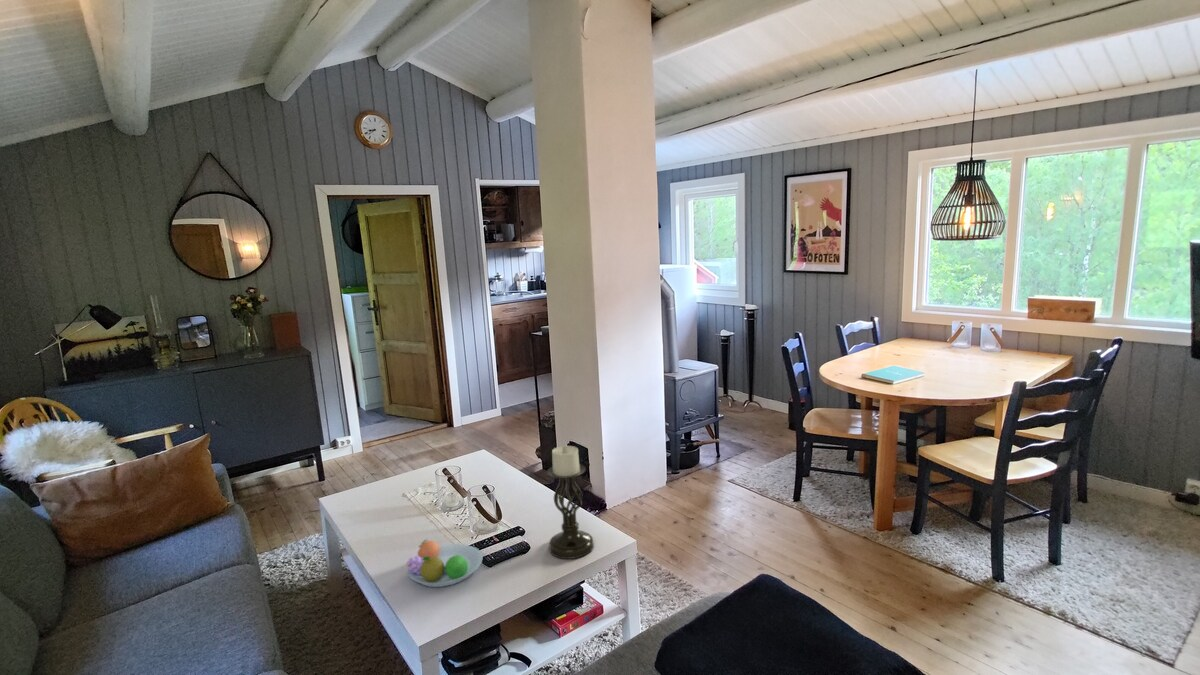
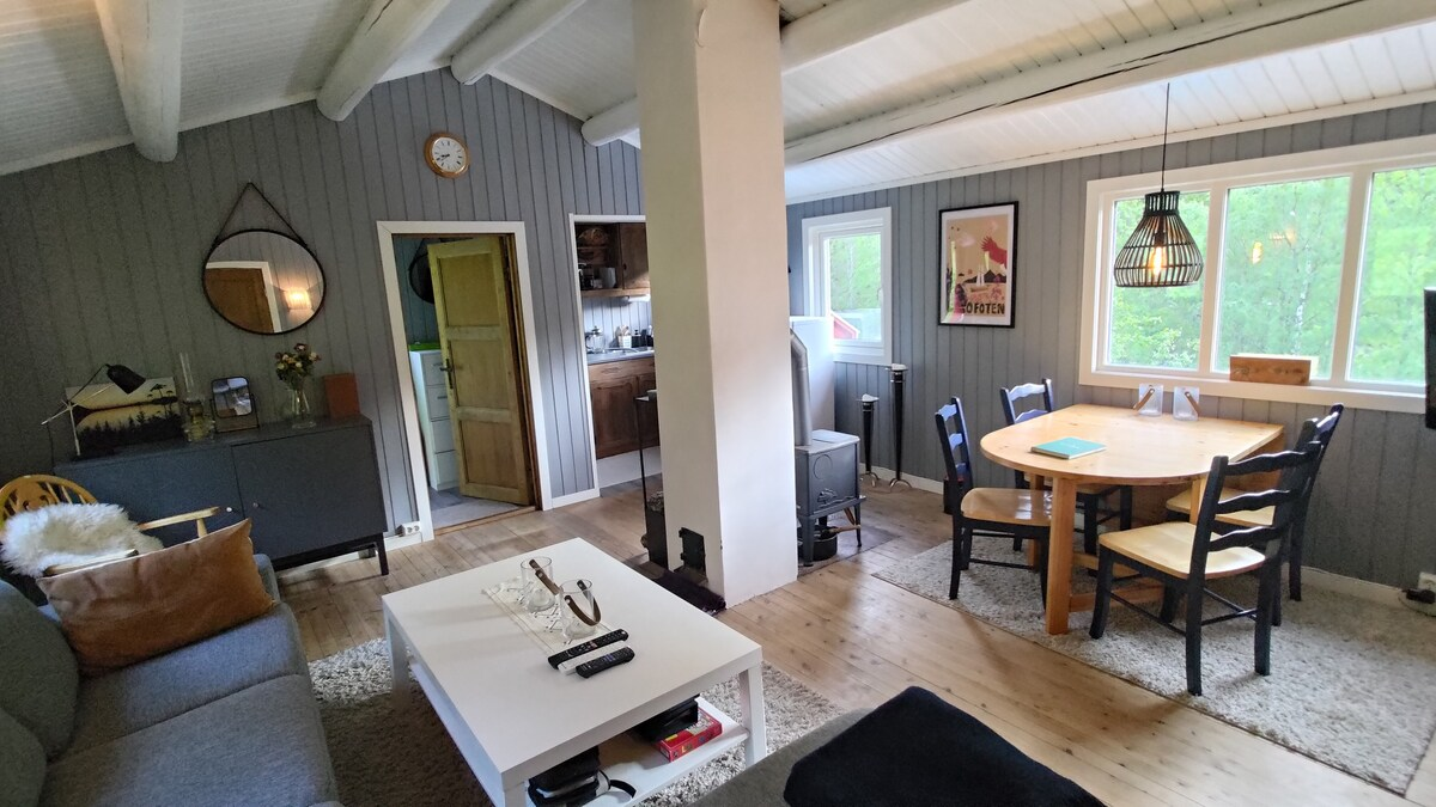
- candle holder [546,444,595,560]
- fruit bowl [405,538,484,588]
